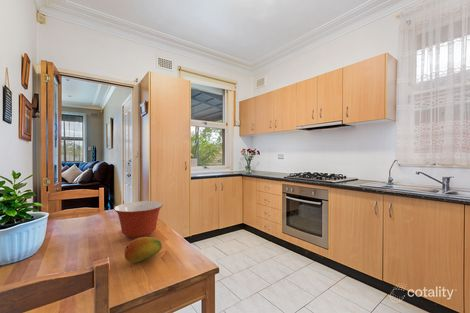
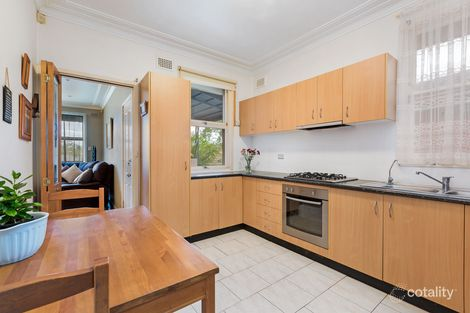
- mixing bowl [113,200,164,240]
- fruit [123,236,163,263]
